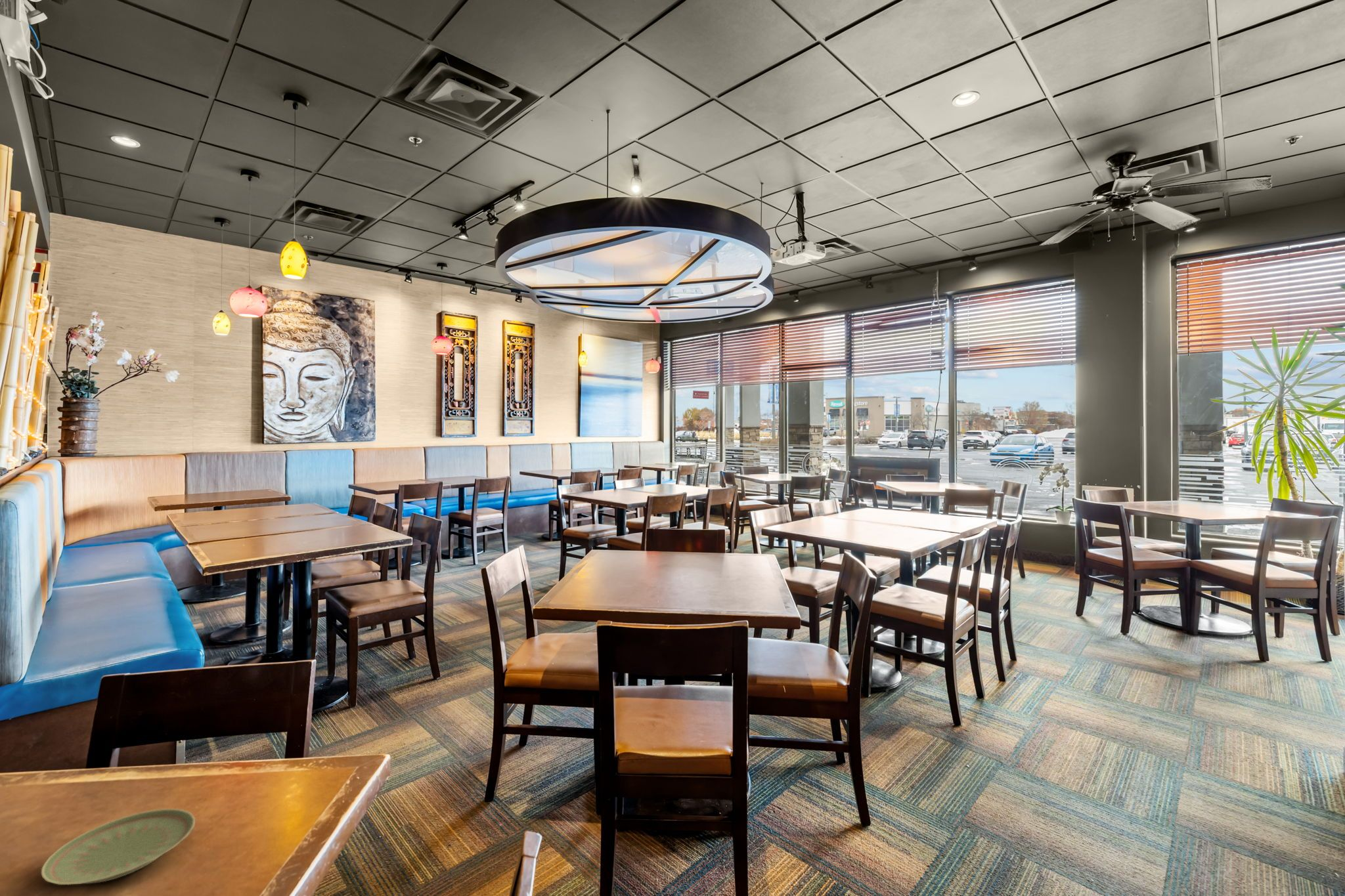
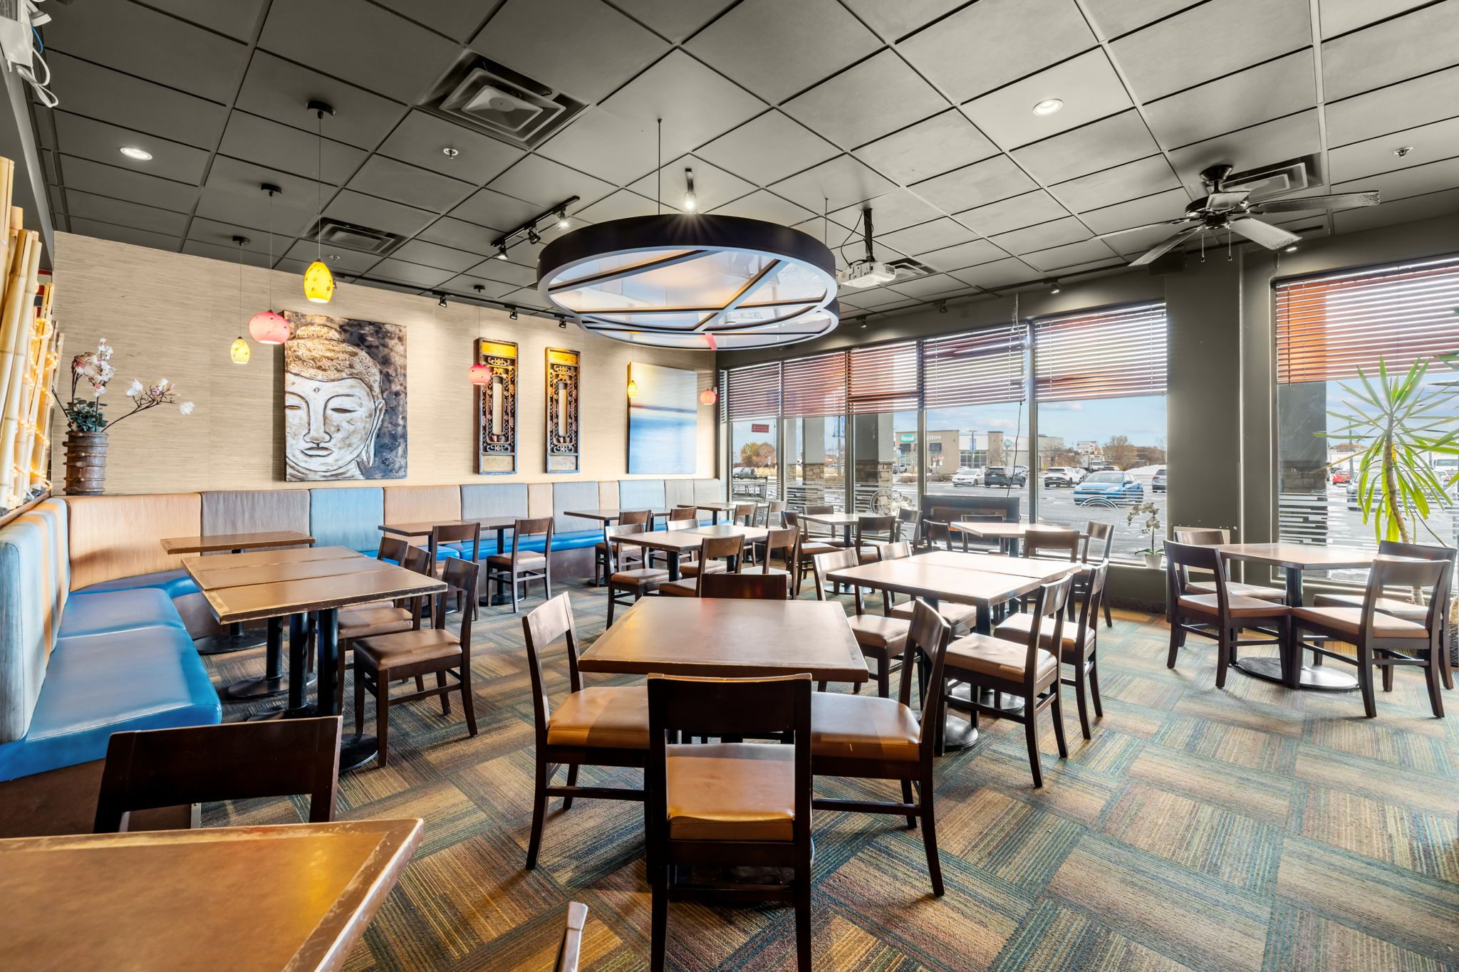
- plate [41,808,196,885]
